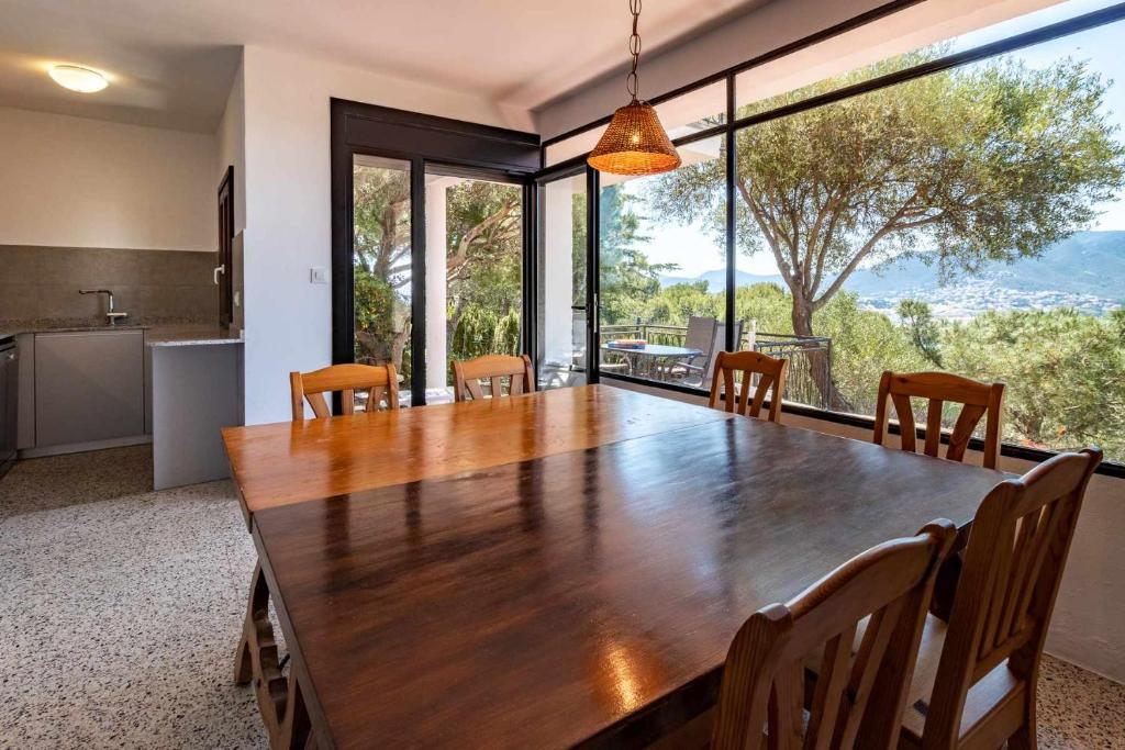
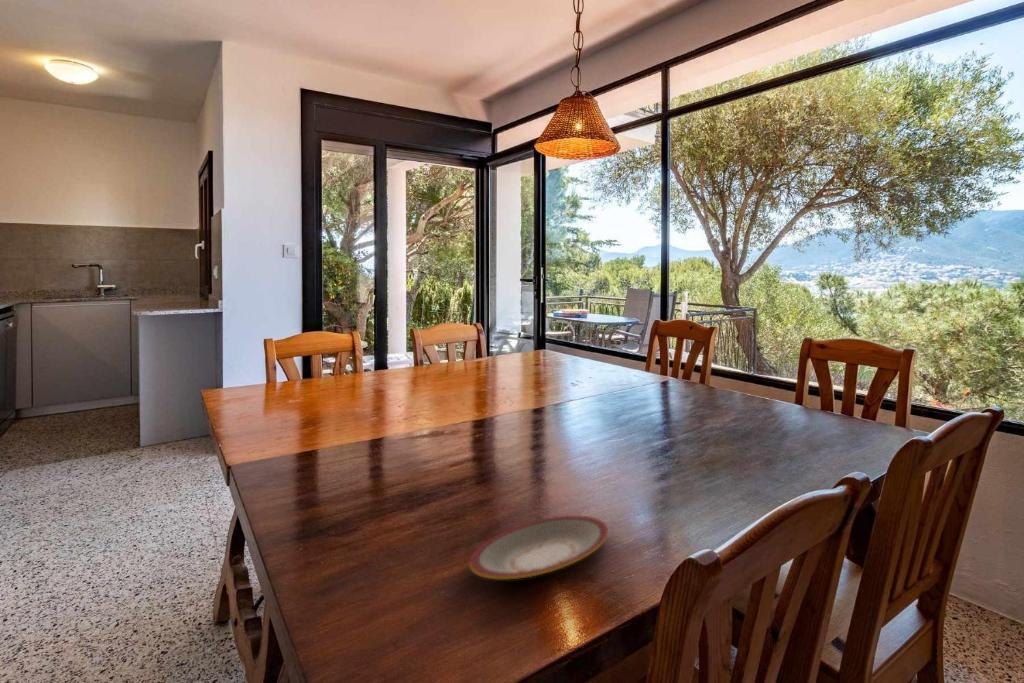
+ plate [468,515,609,581]
